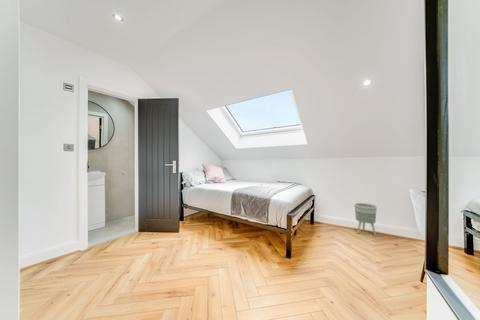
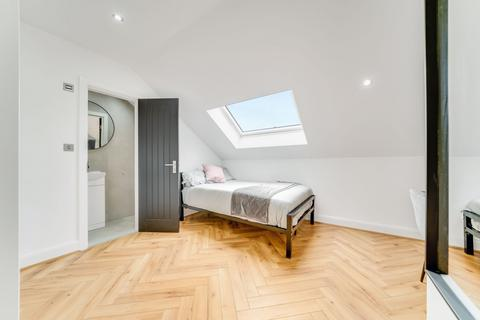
- planter [353,202,378,237]
